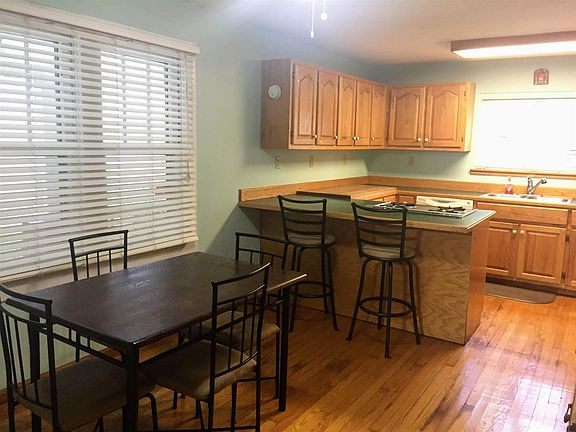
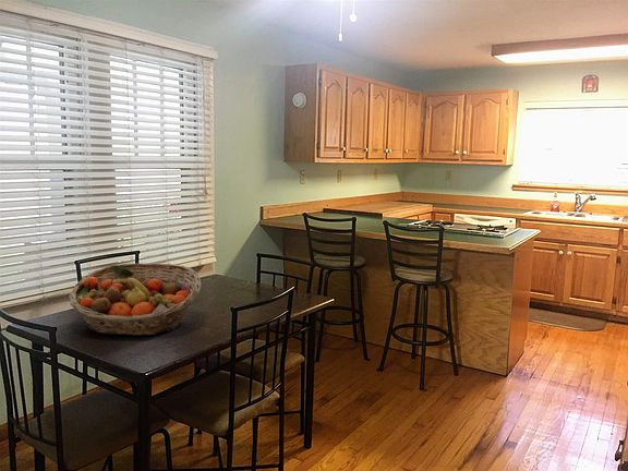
+ fruit basket [68,262,202,337]
